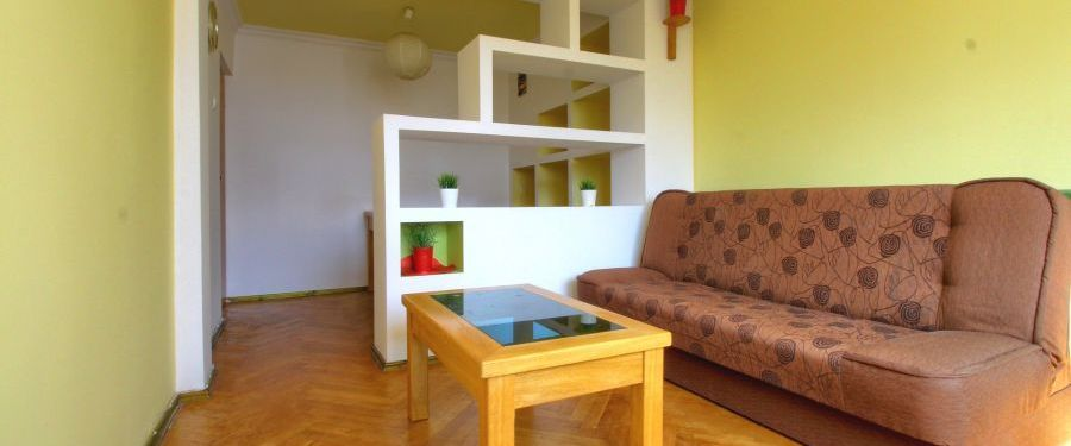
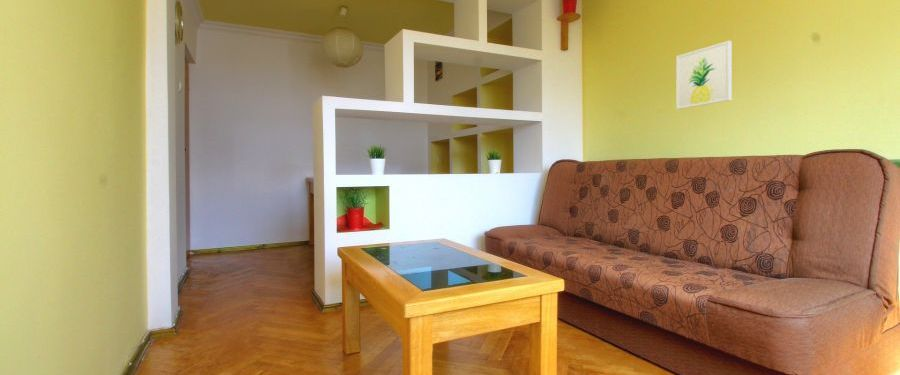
+ wall art [675,40,733,110]
